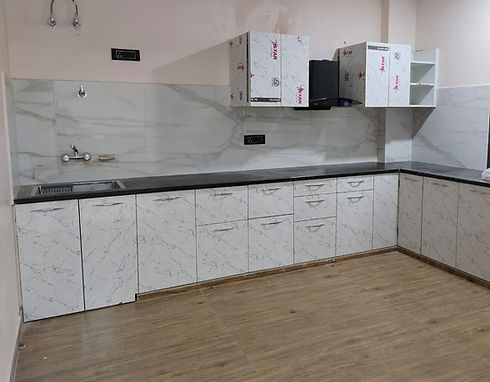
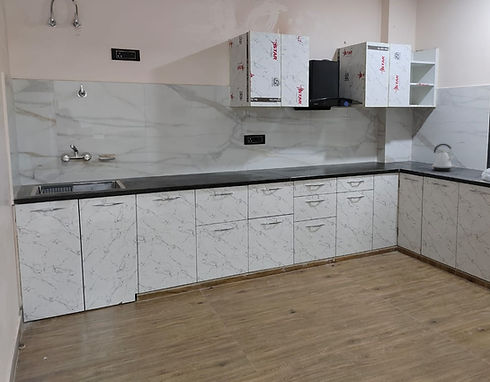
+ kettle [431,143,455,172]
